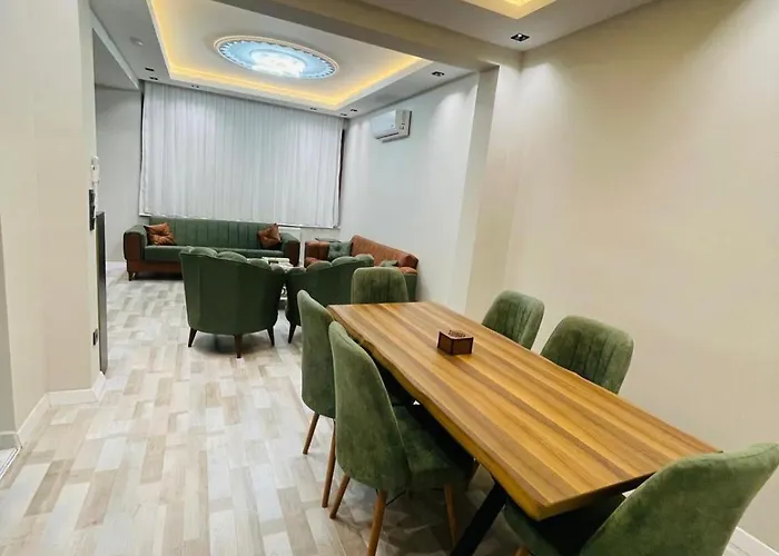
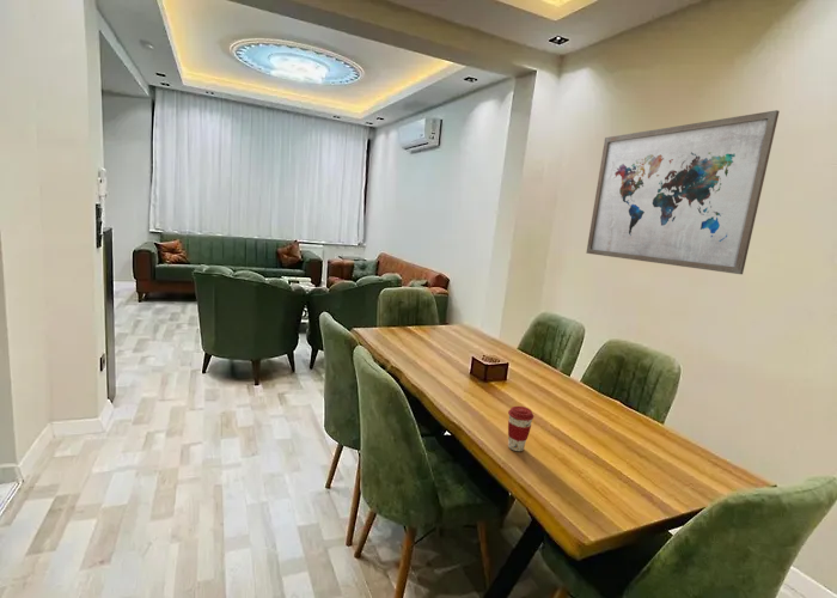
+ coffee cup [507,405,534,452]
+ wall art [585,109,781,275]
